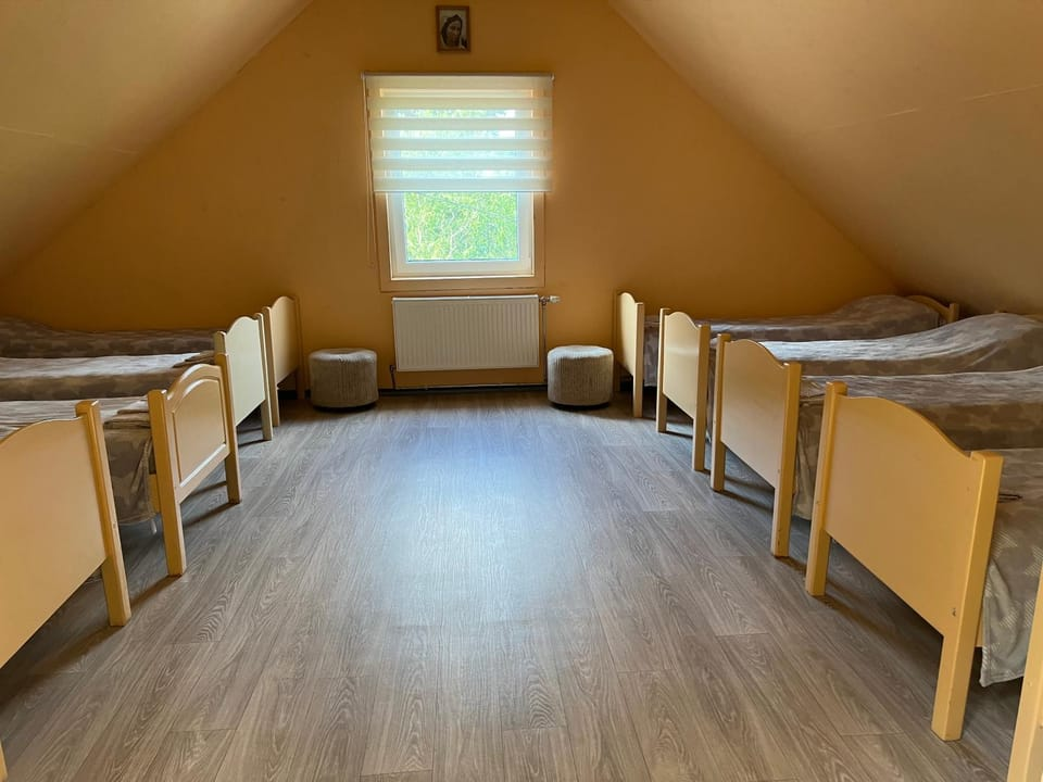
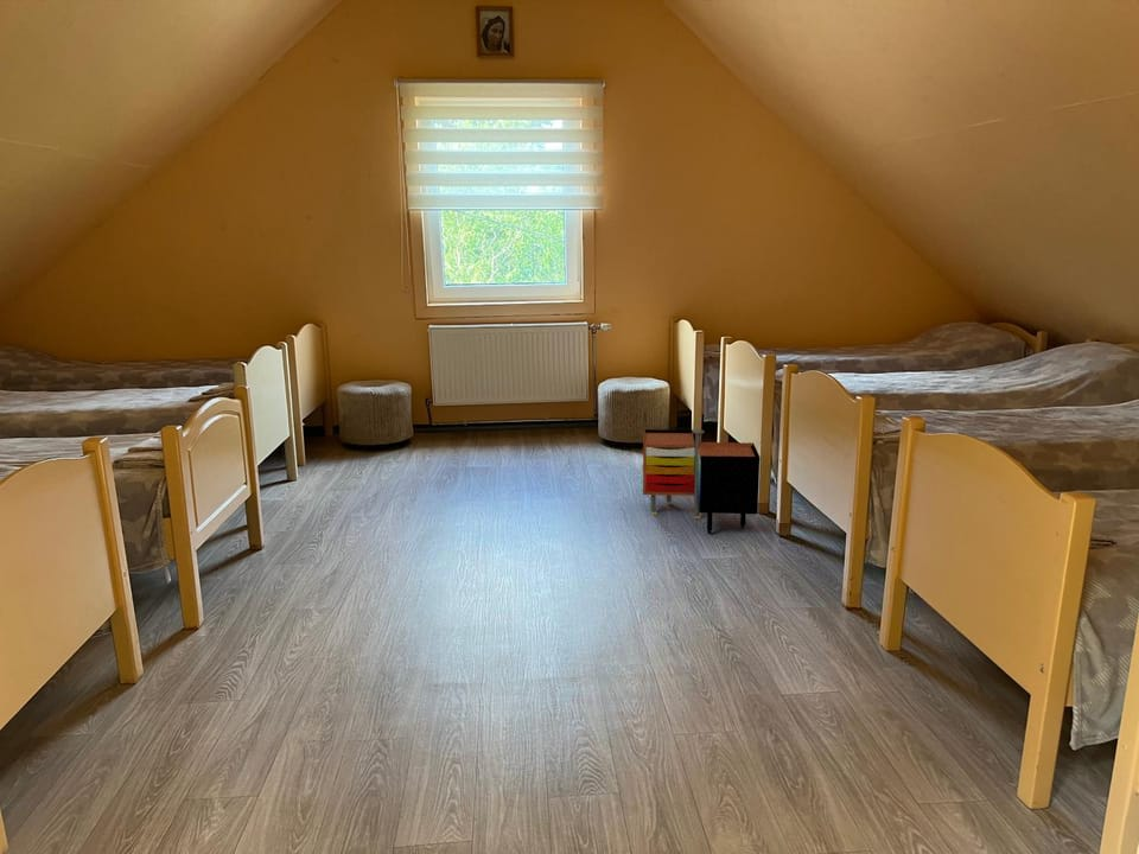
+ nightstand [641,428,762,535]
